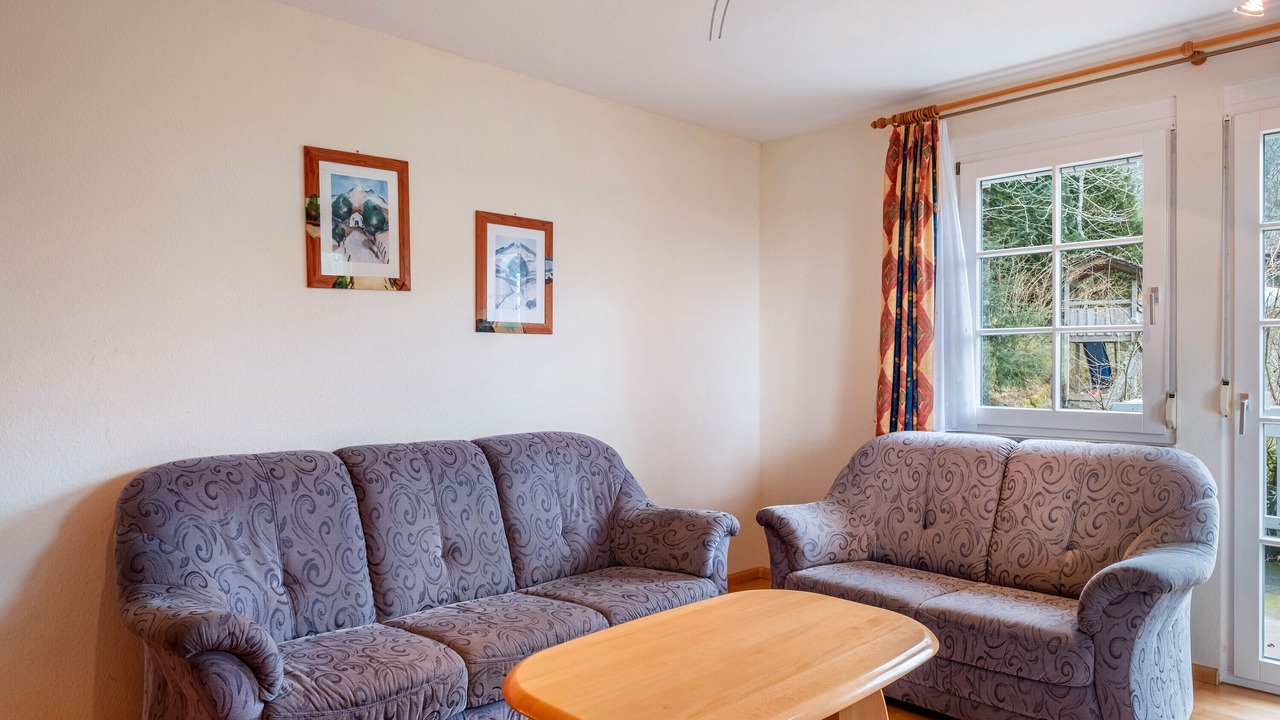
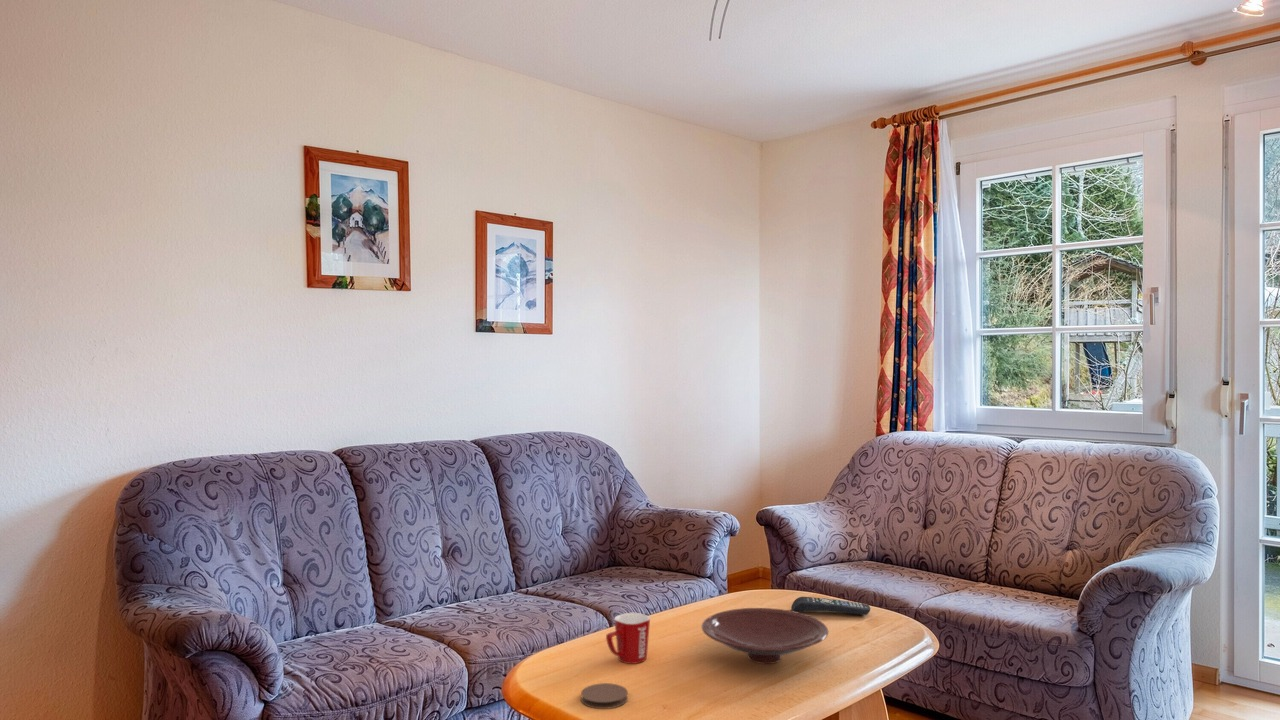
+ remote control [790,596,871,616]
+ bowl [701,607,830,665]
+ mug [605,612,651,665]
+ coaster [580,682,629,710]
